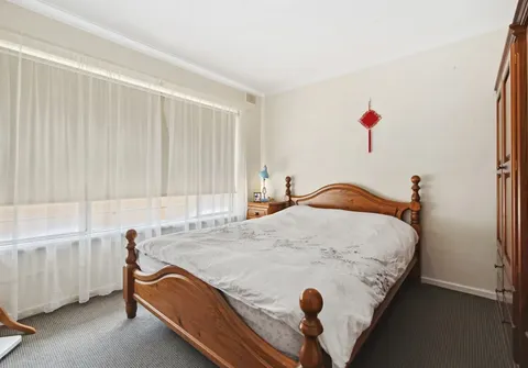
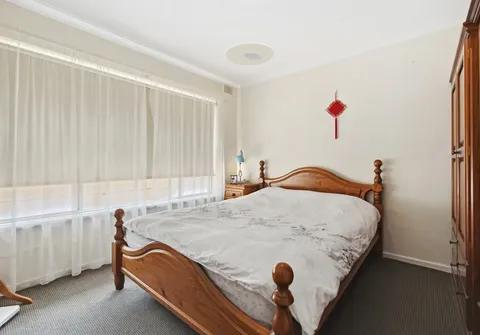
+ ceiling light [224,41,275,66]
